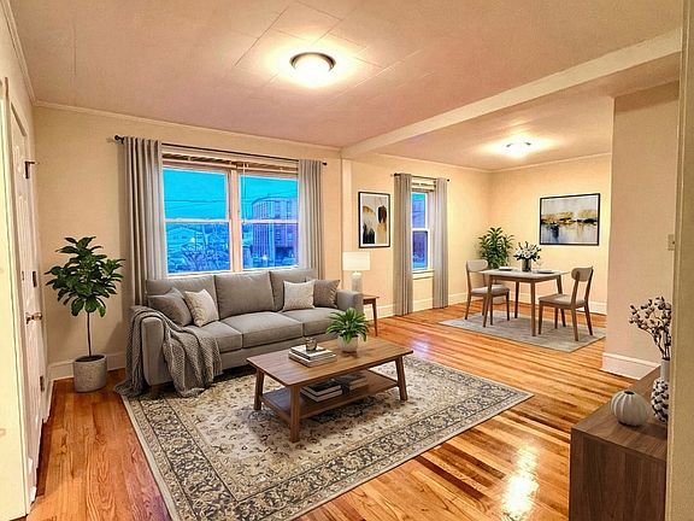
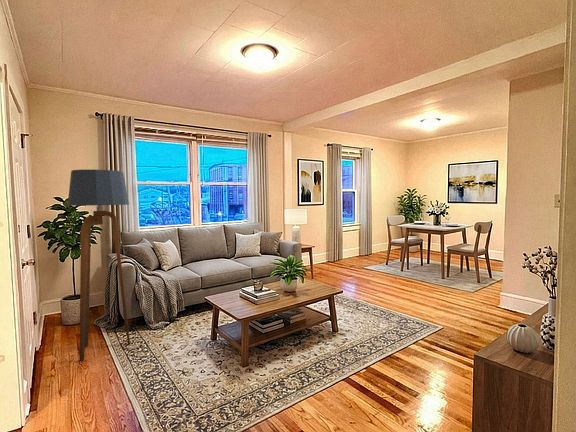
+ floor lamp [67,168,131,362]
